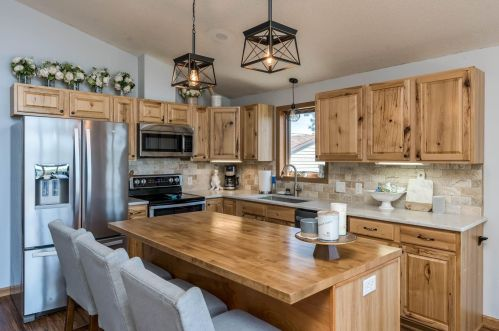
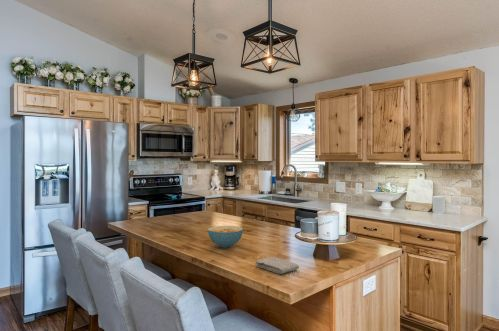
+ cereal bowl [207,225,244,248]
+ washcloth [254,256,300,275]
